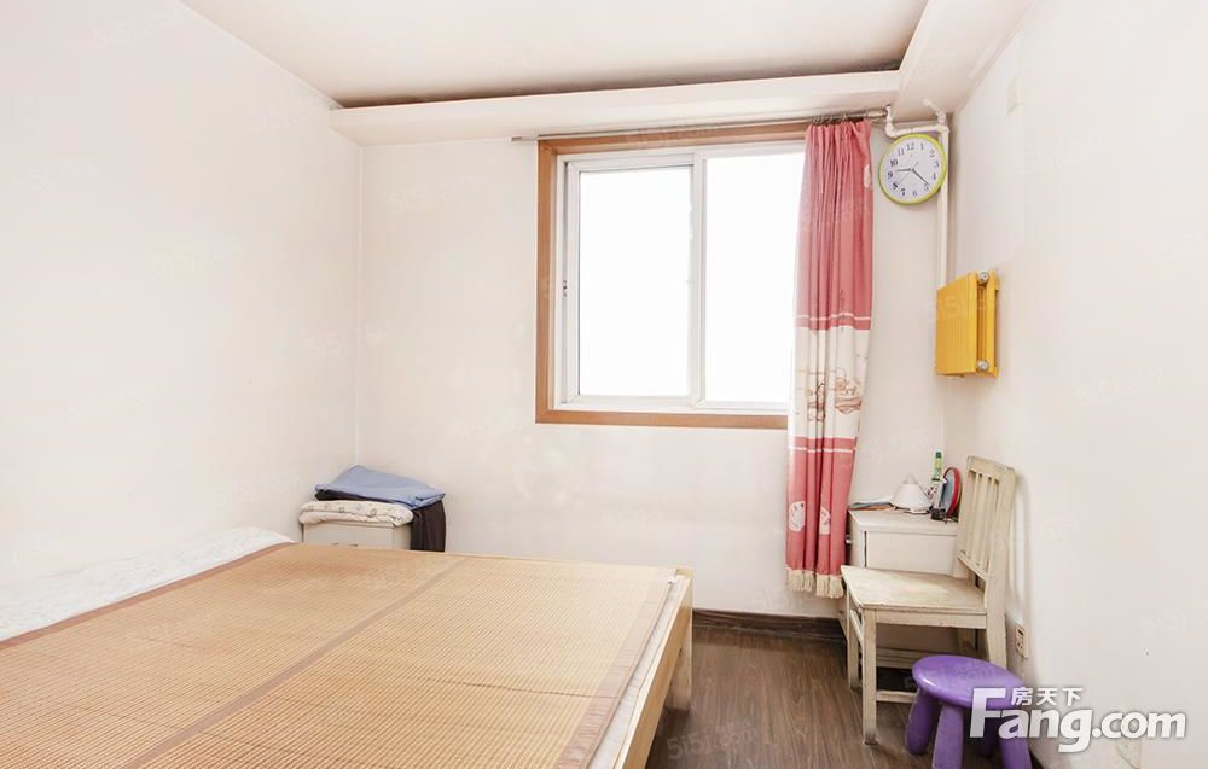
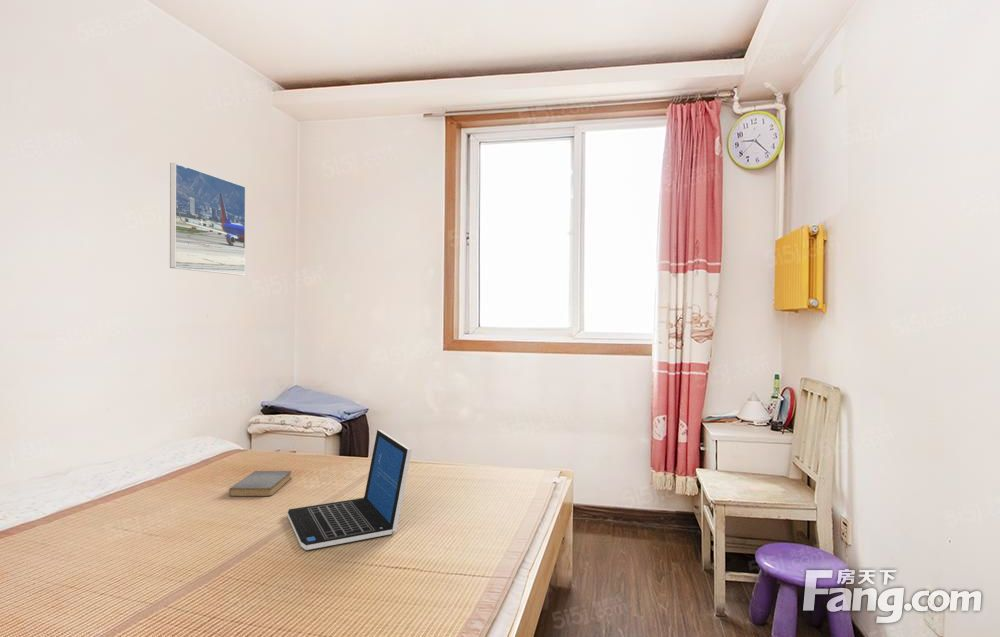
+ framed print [169,162,247,276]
+ laptop [287,429,413,551]
+ book [228,470,292,497]
